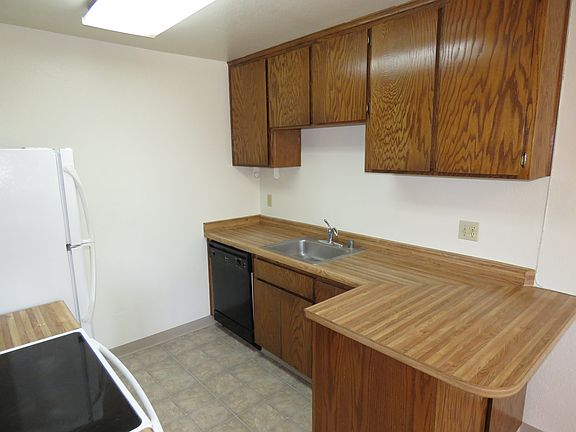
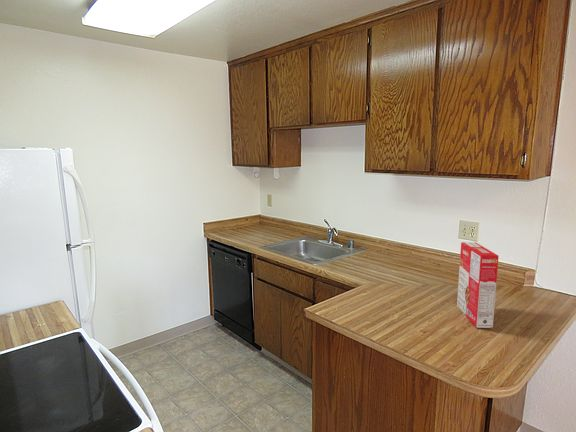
+ cereal box [456,241,500,329]
